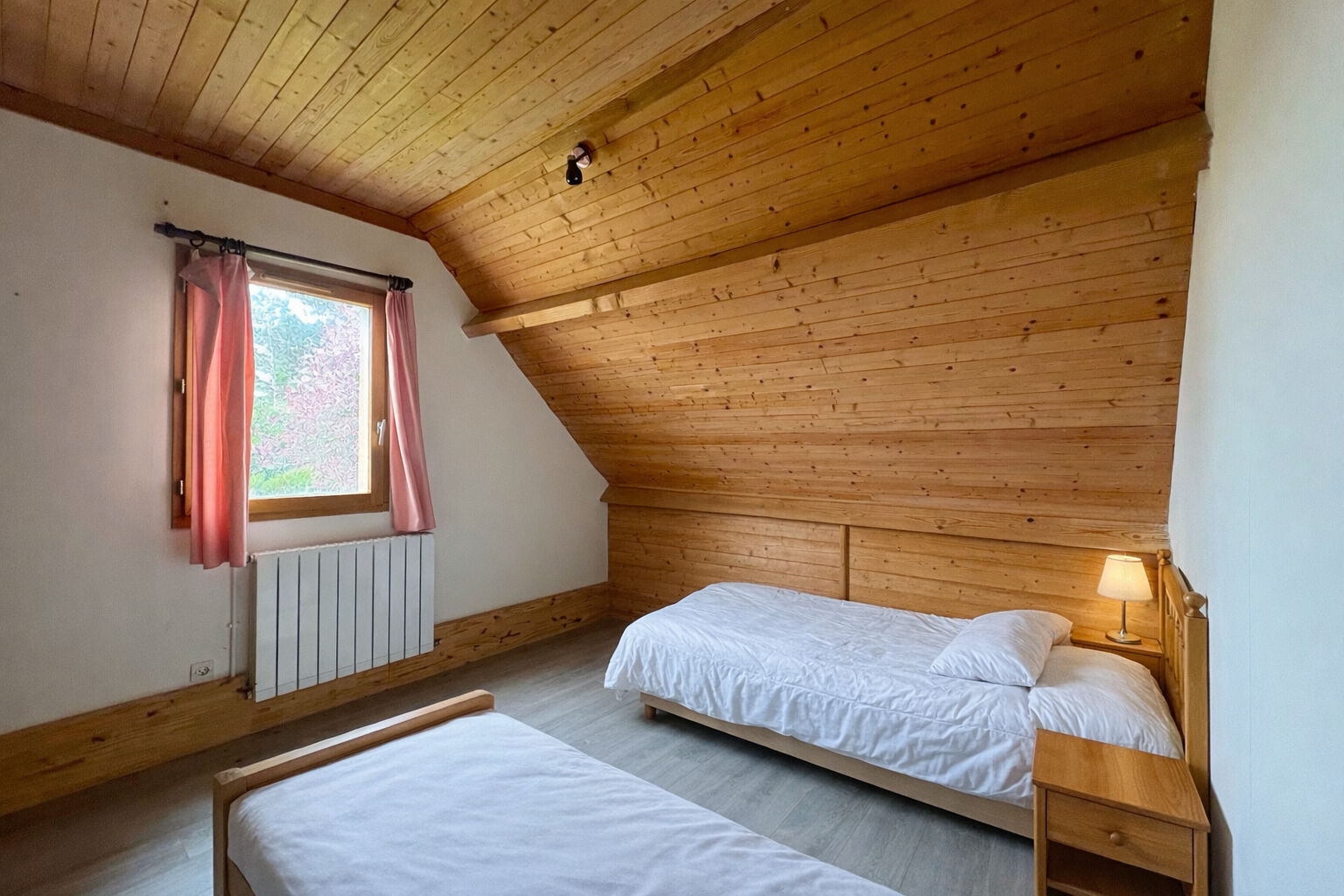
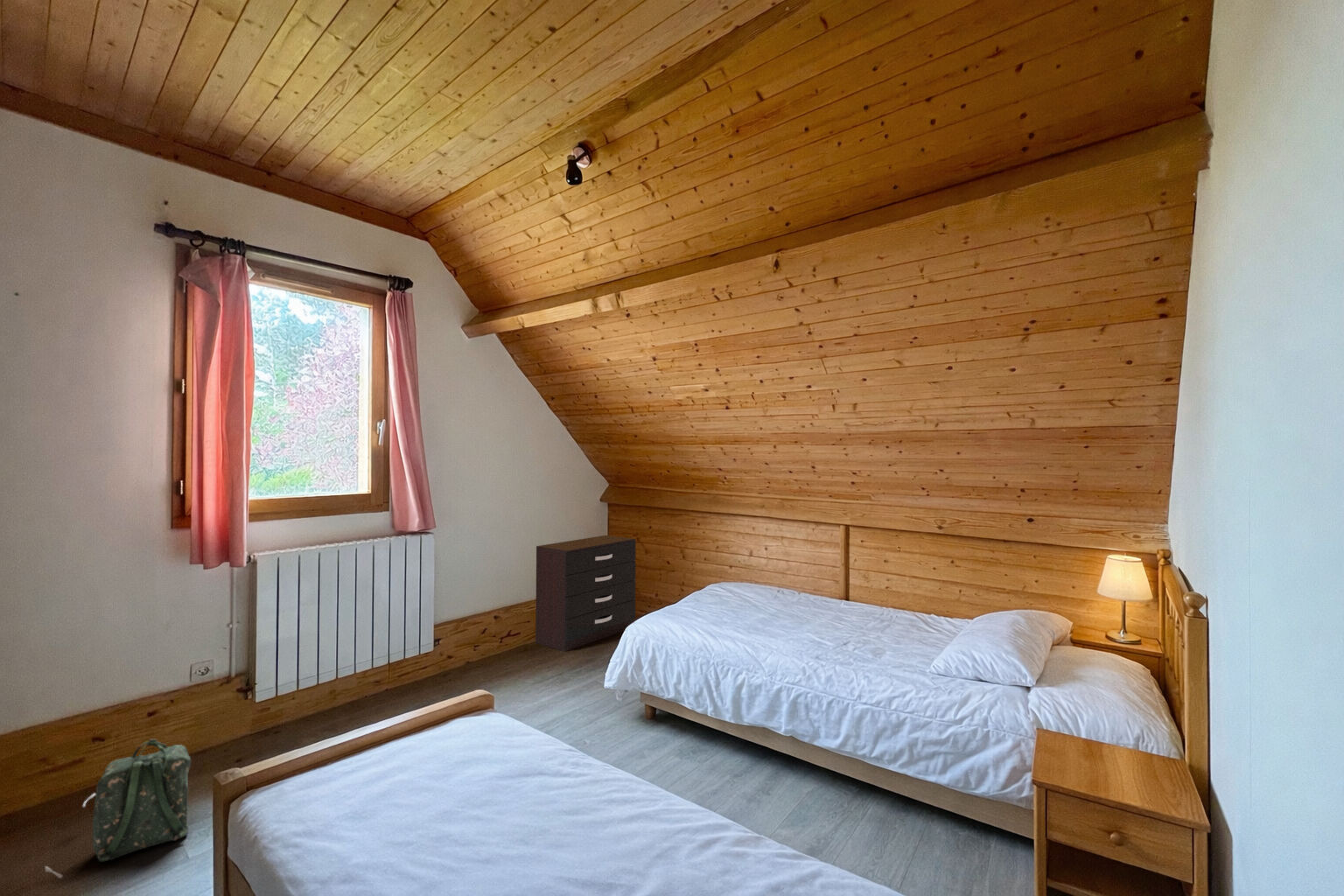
+ backpack [44,739,192,879]
+ dresser [535,535,637,653]
